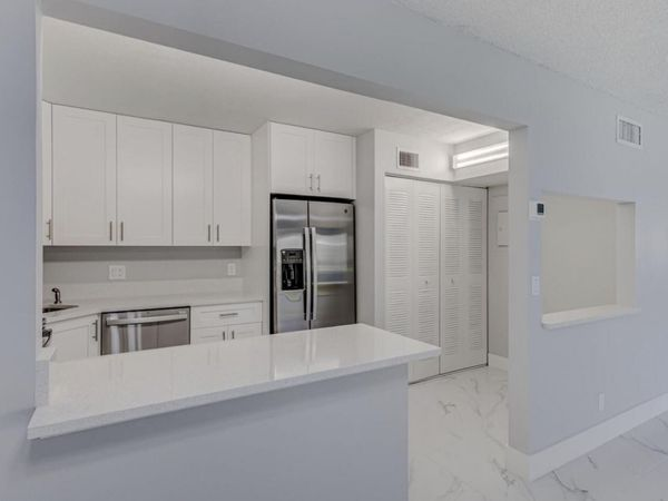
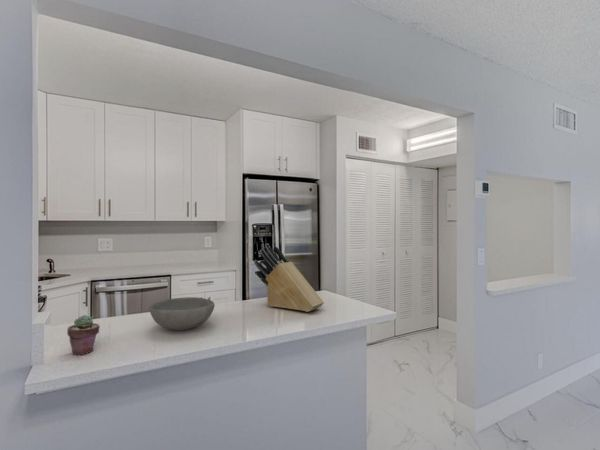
+ bowl [148,296,216,331]
+ potted succulent [66,314,101,356]
+ knife block [253,243,325,313]
